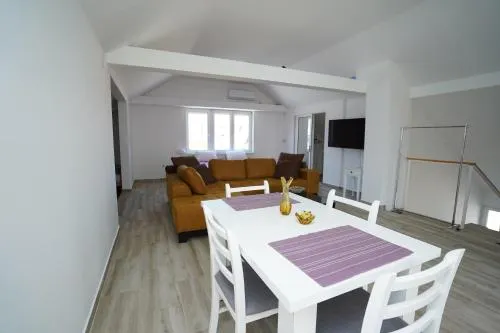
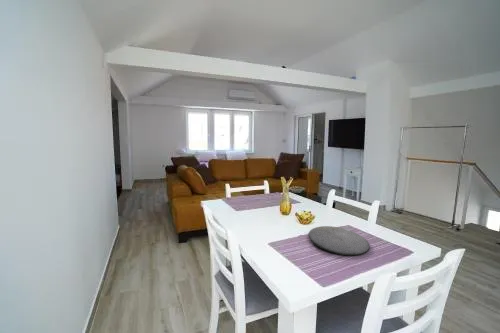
+ plate [308,225,370,256]
